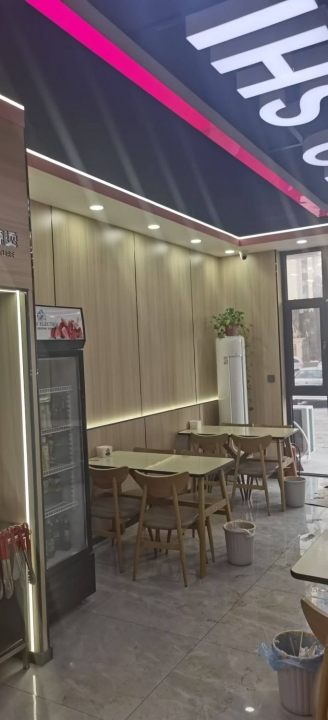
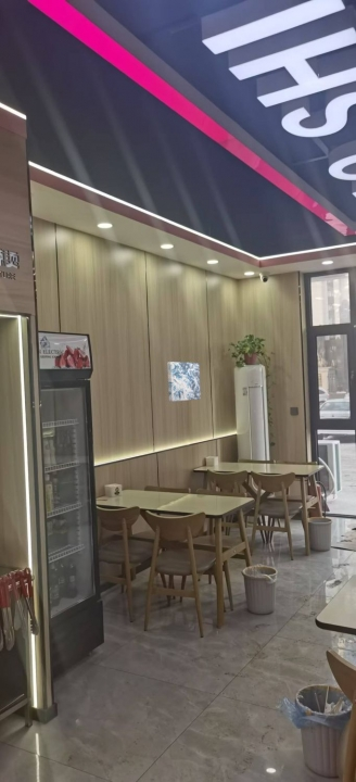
+ wall art [166,361,202,402]
